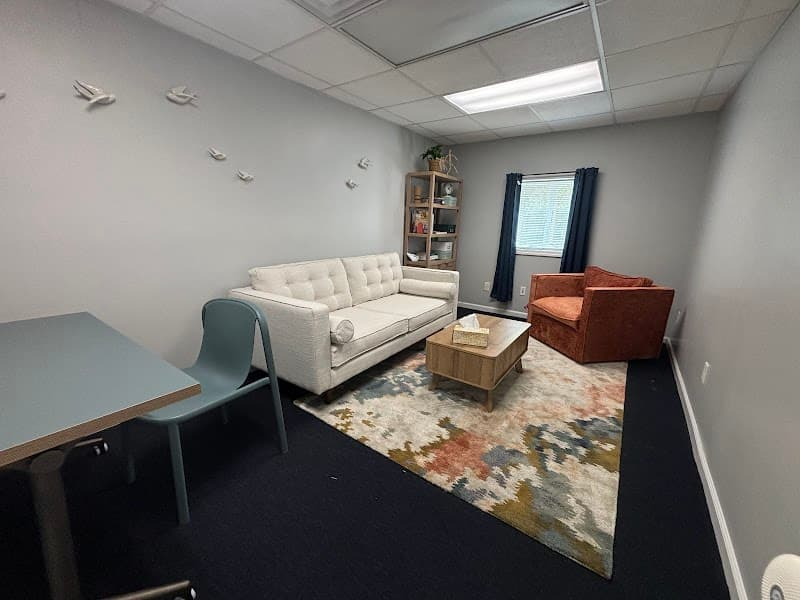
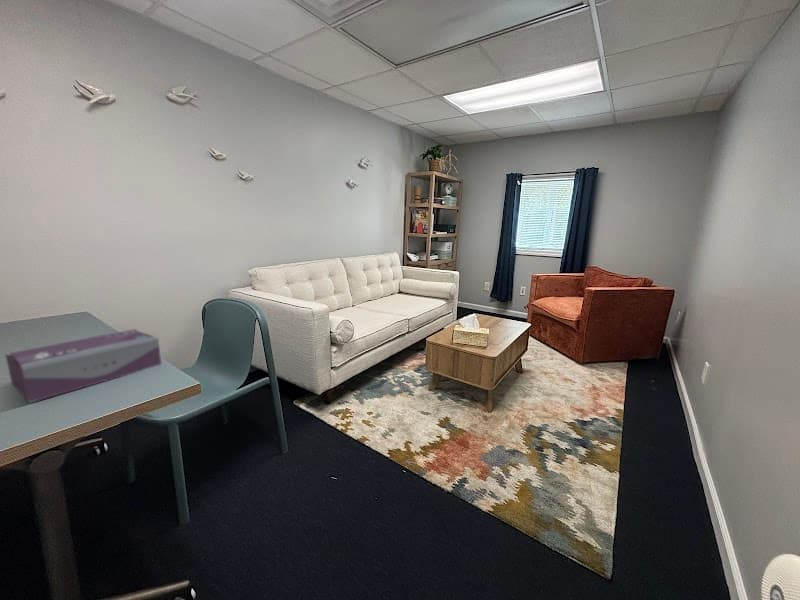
+ tissue box [4,328,162,404]
